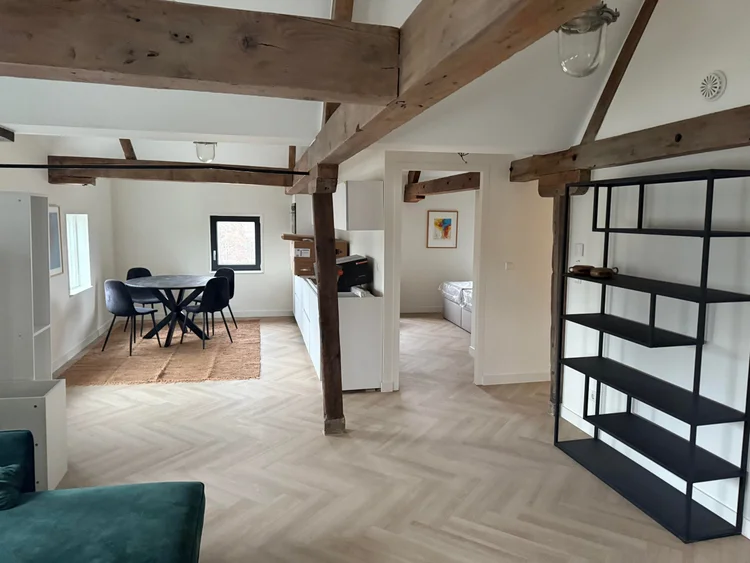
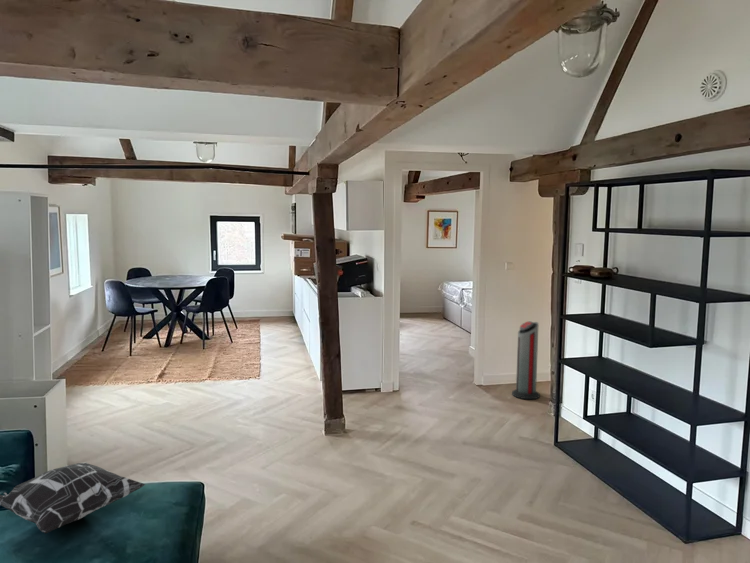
+ decorative pillow [0,461,146,534]
+ air purifier [511,320,541,400]
